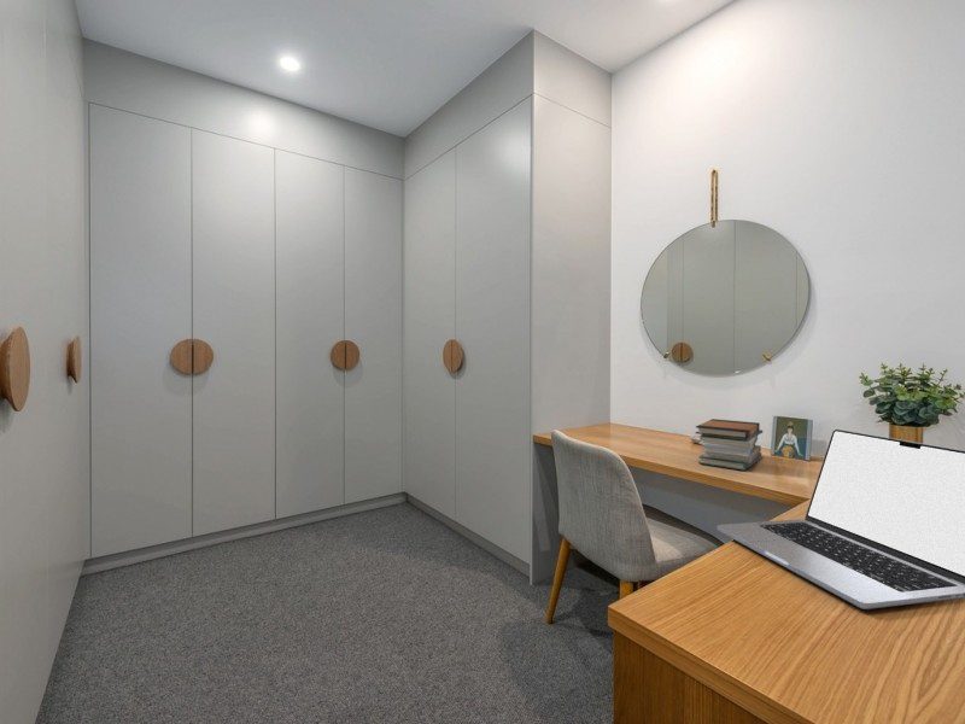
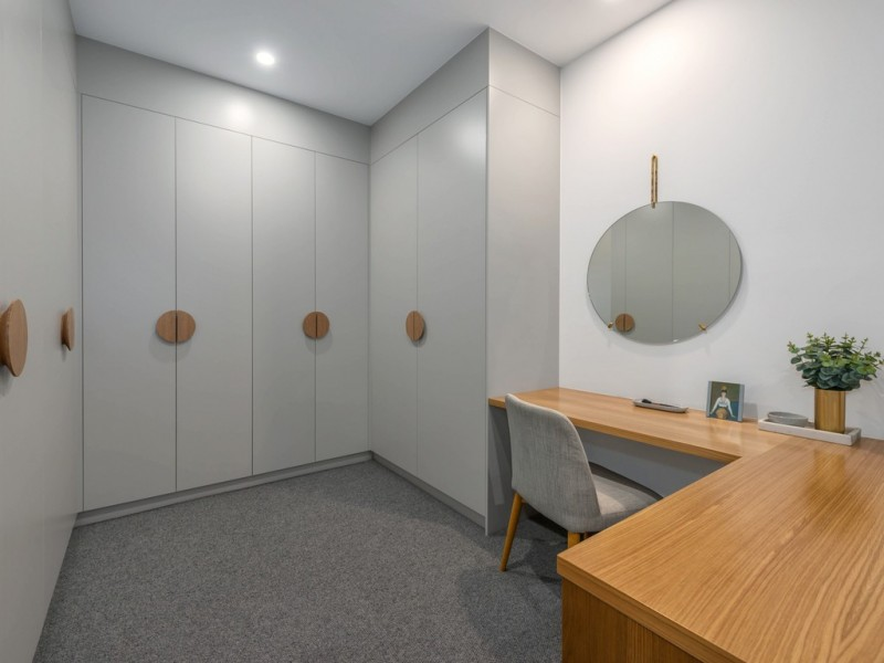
- laptop [717,428,965,611]
- book stack [695,418,764,472]
